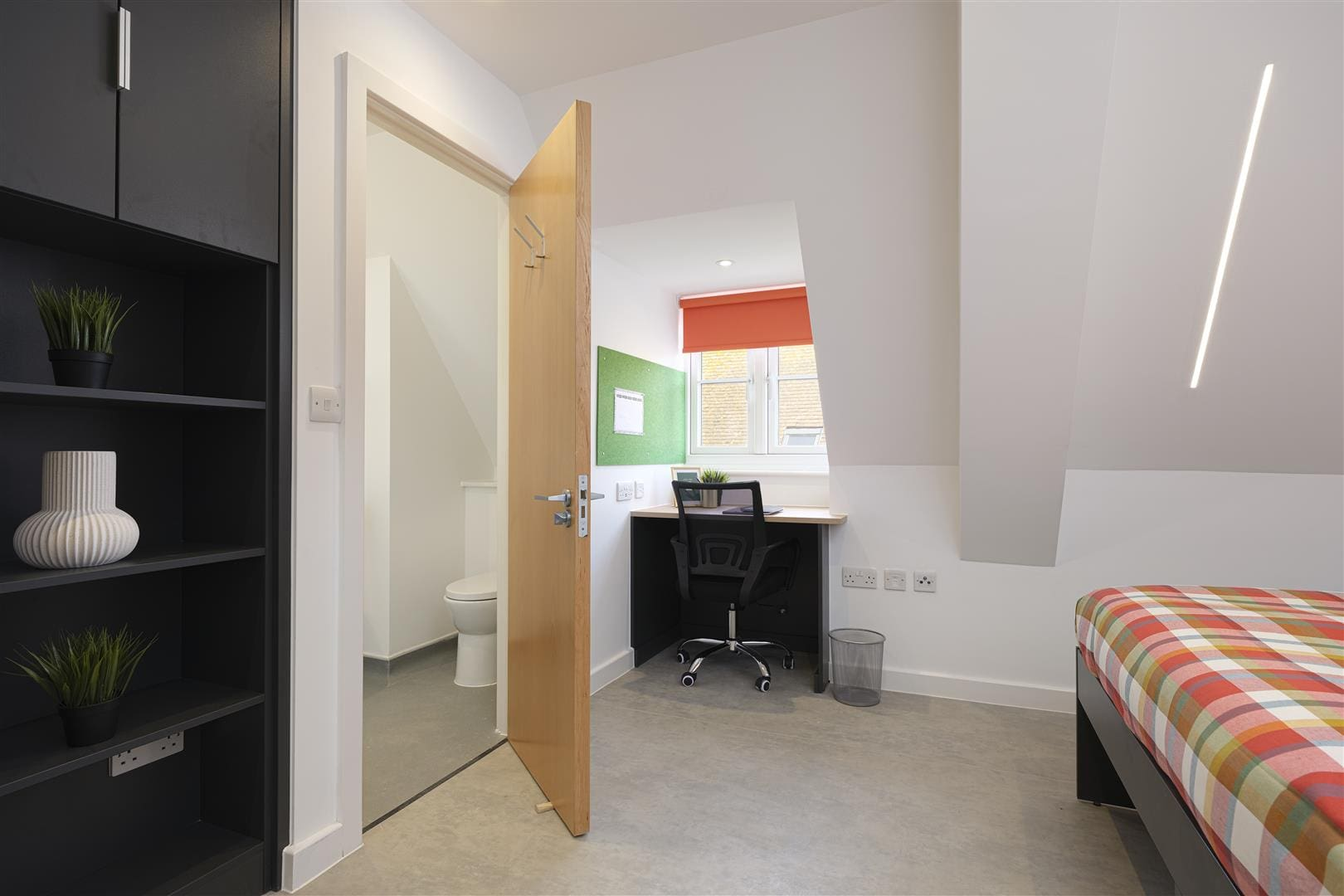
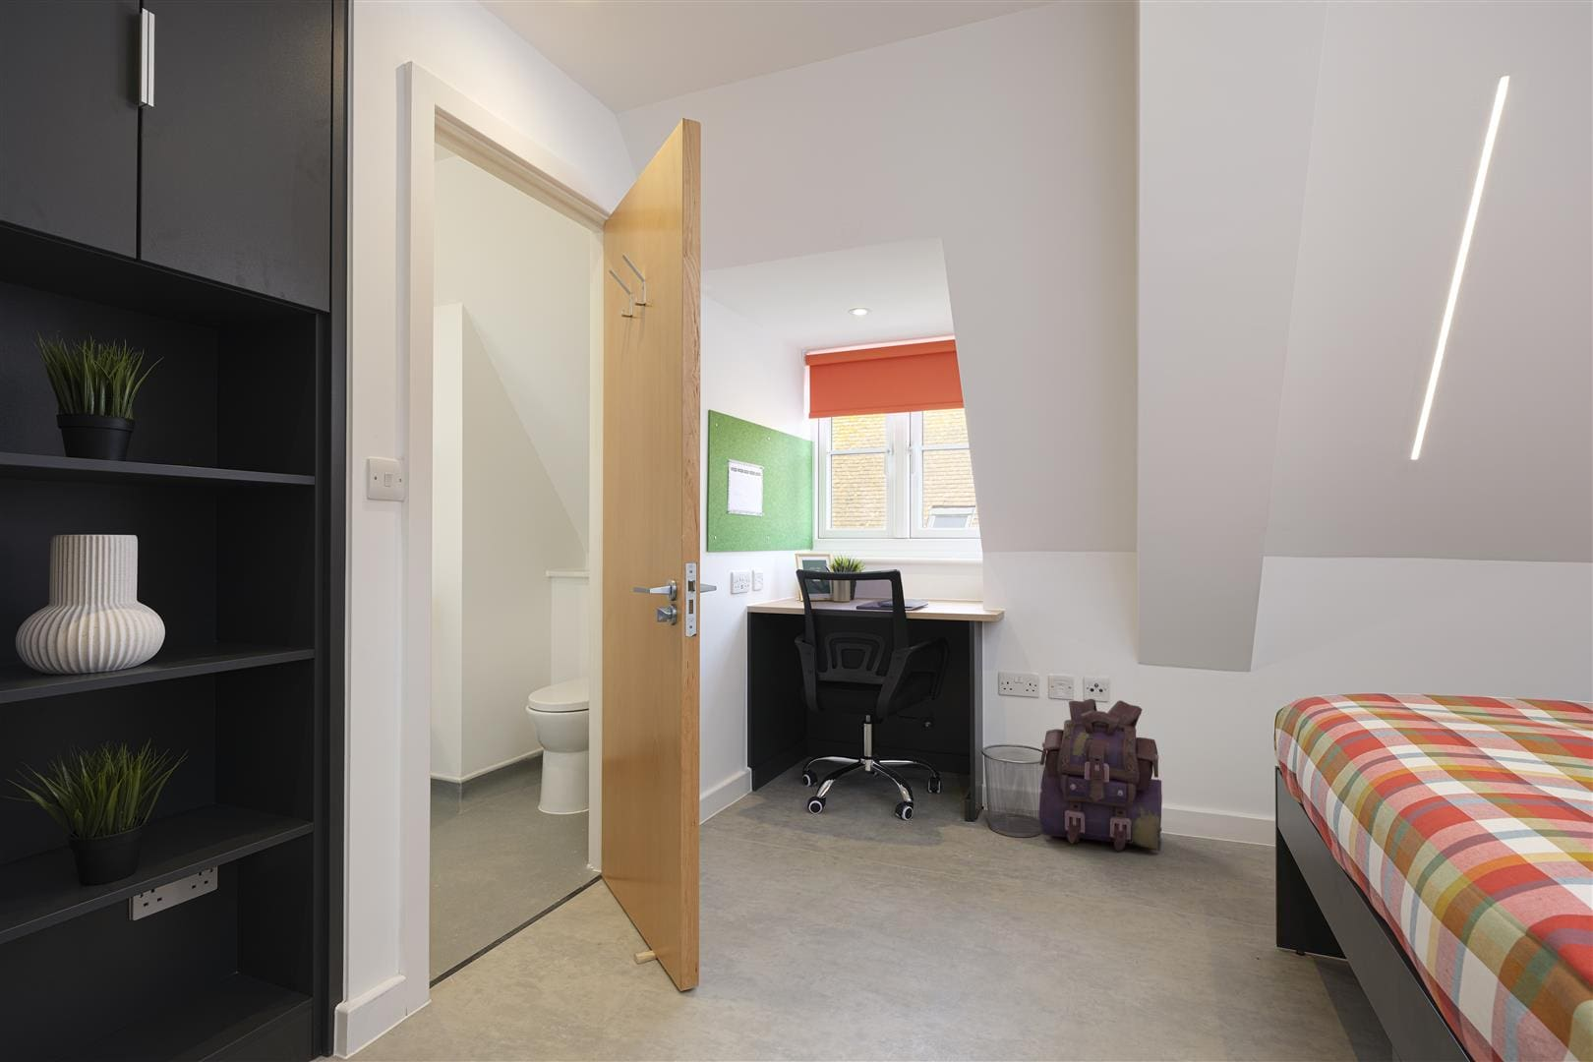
+ backpack [1037,698,1163,851]
